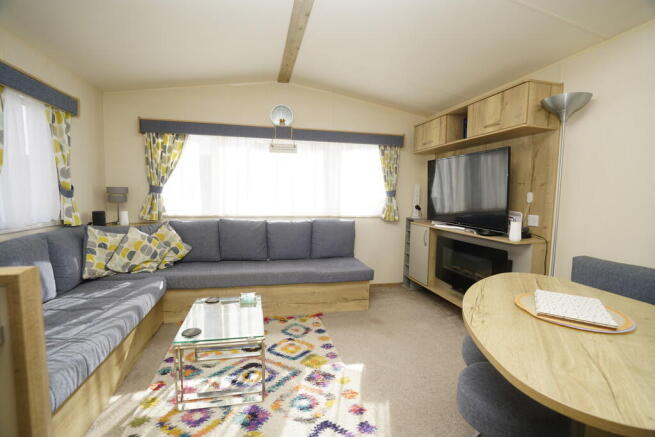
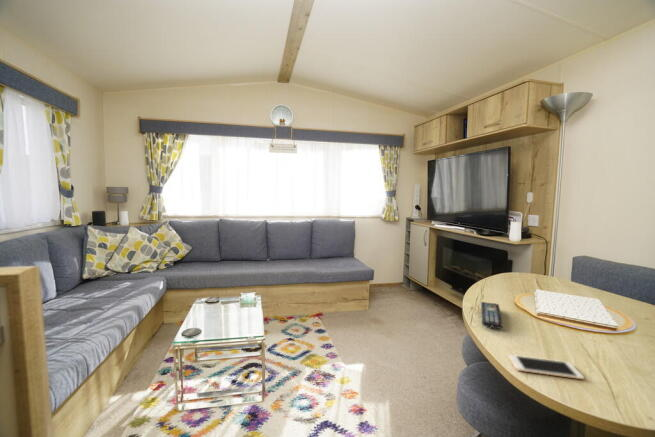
+ cell phone [507,354,585,380]
+ remote control [480,301,503,330]
